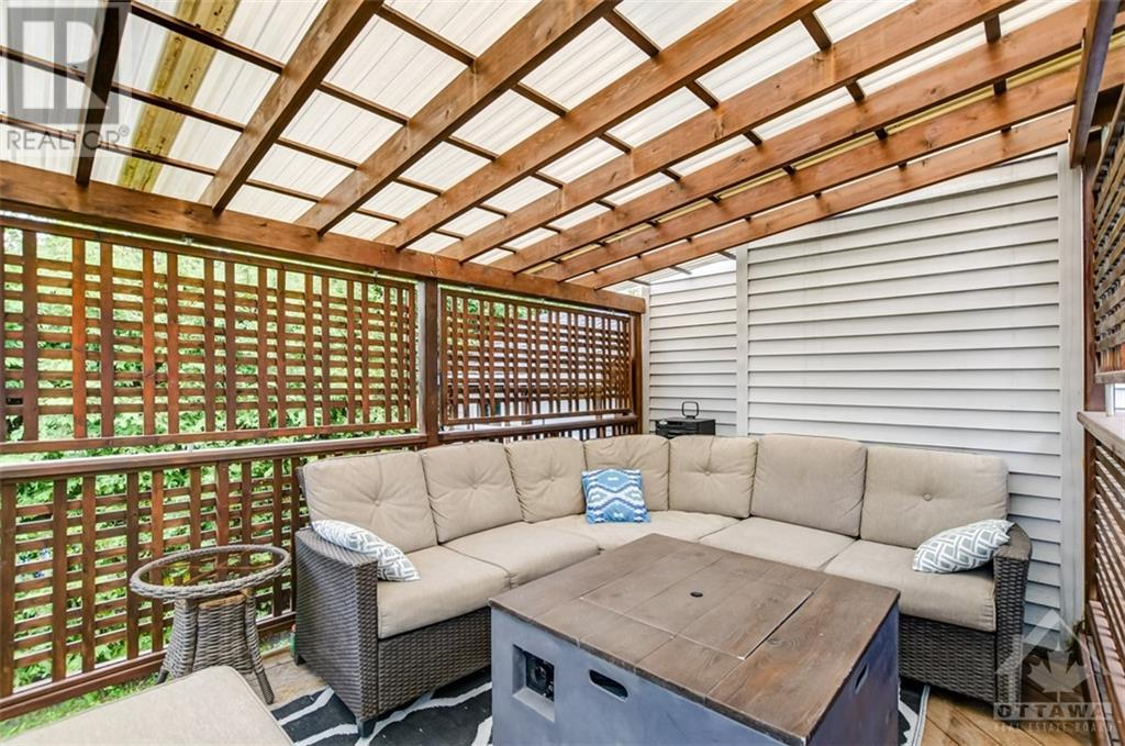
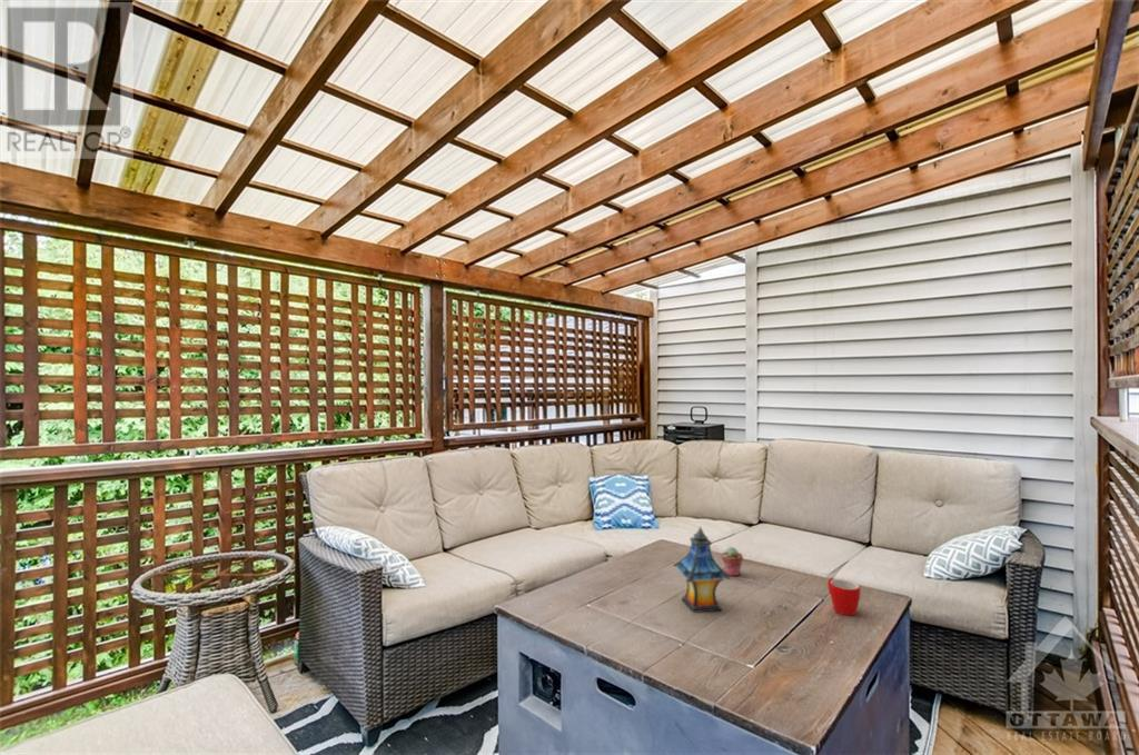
+ potted succulent [721,546,744,577]
+ lantern [672,525,733,614]
+ mug [826,577,861,616]
